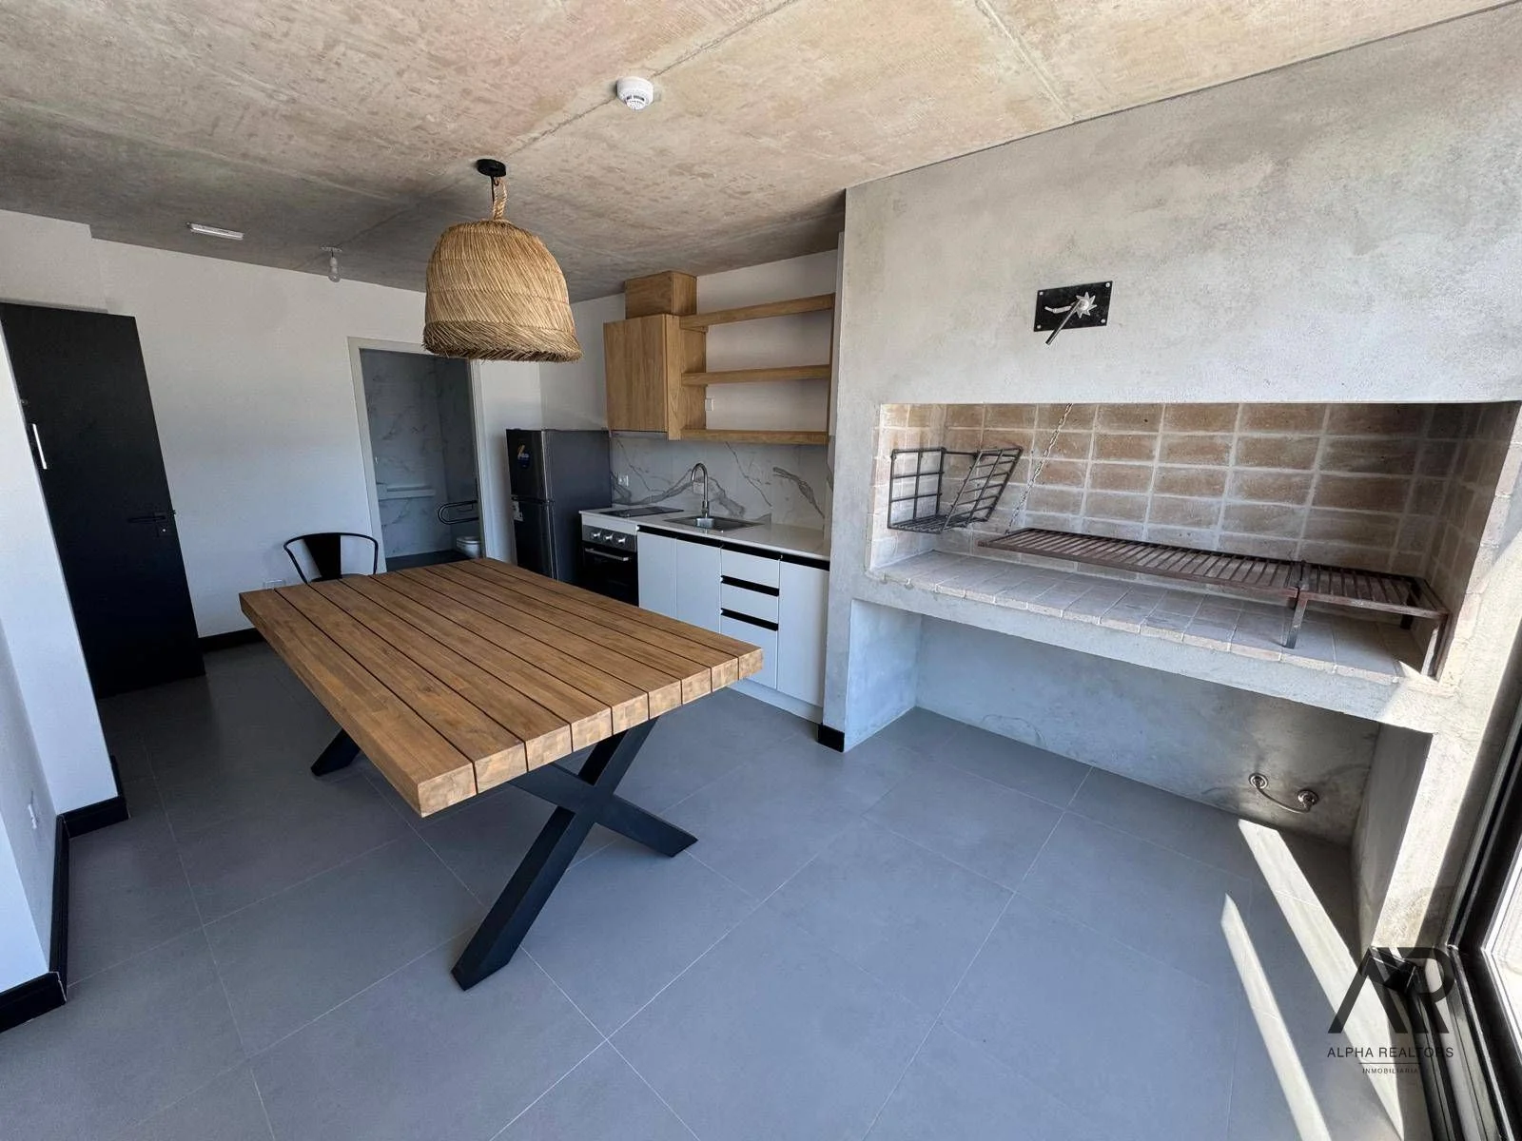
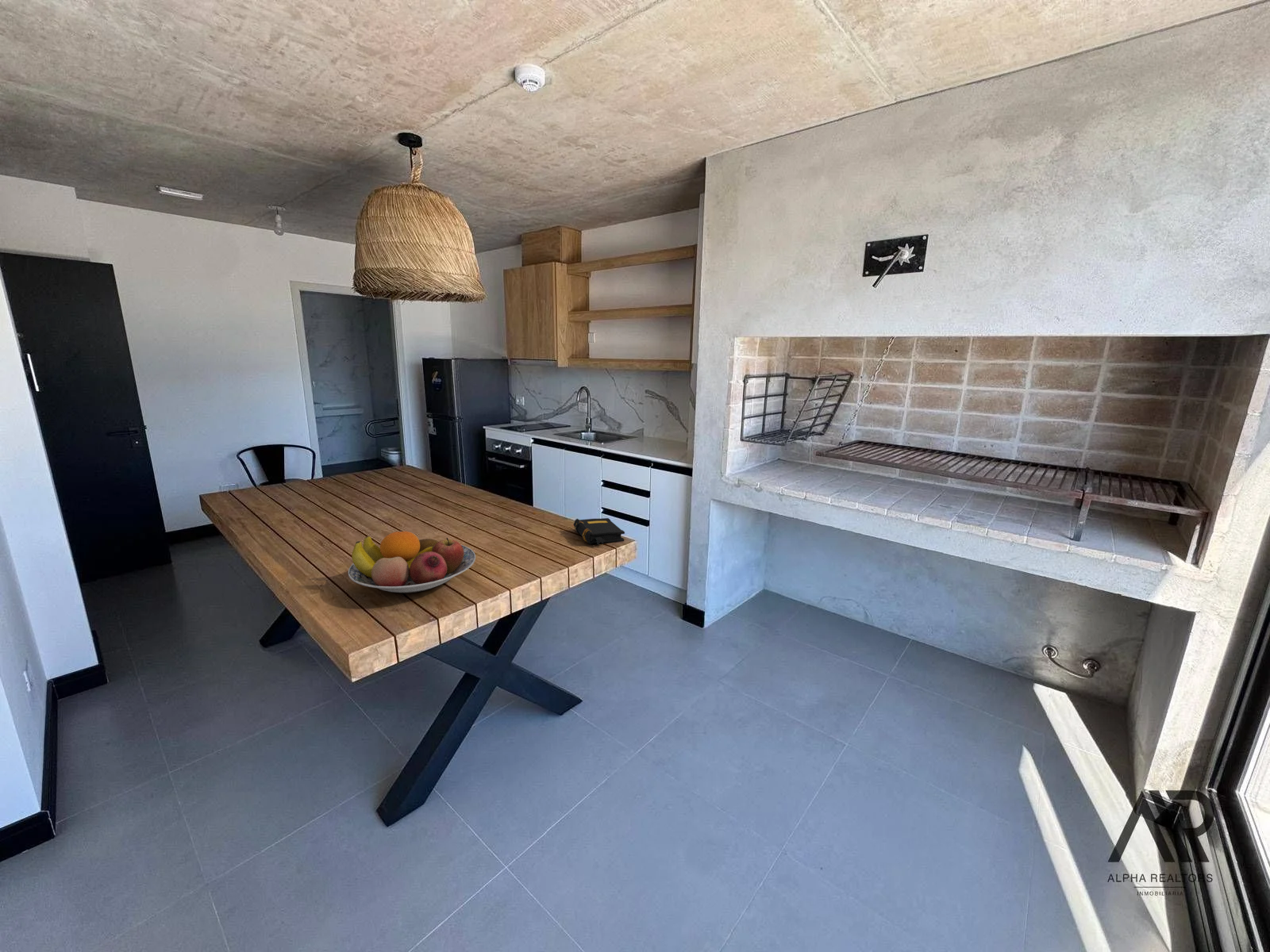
+ book [573,517,625,546]
+ fruit bowl [348,531,476,593]
